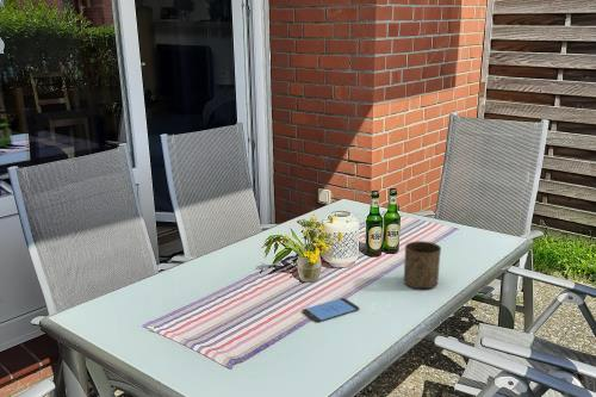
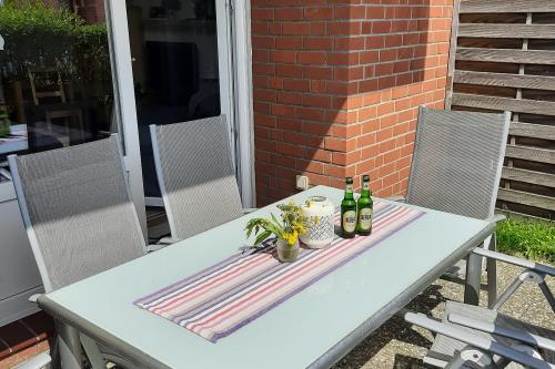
- smartphone [302,297,360,323]
- cup [403,240,442,290]
